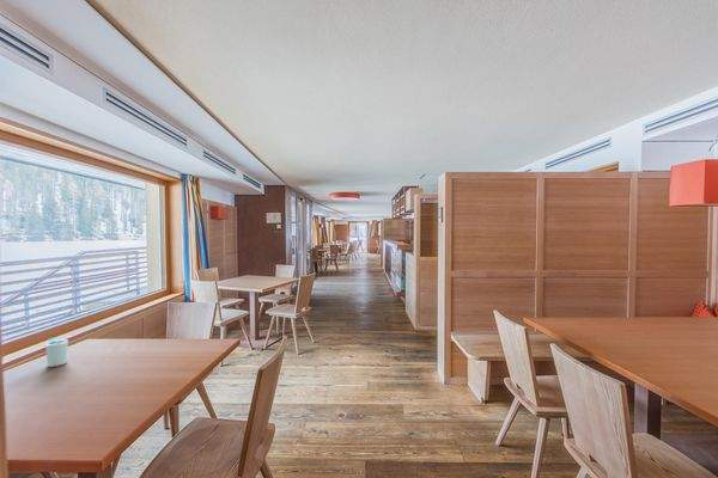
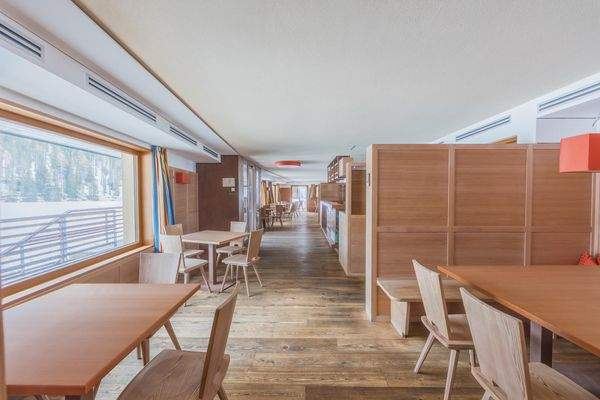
- cup [44,337,69,368]
